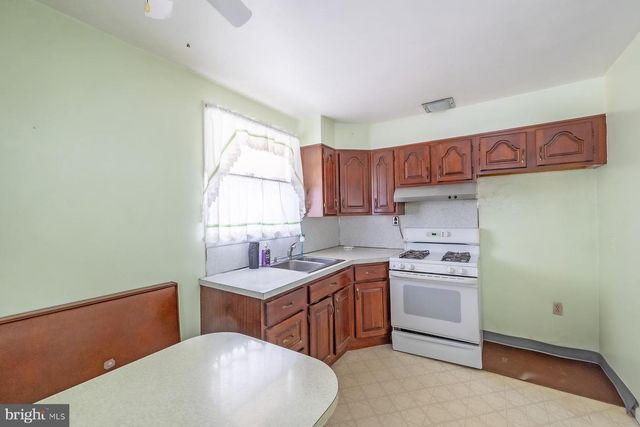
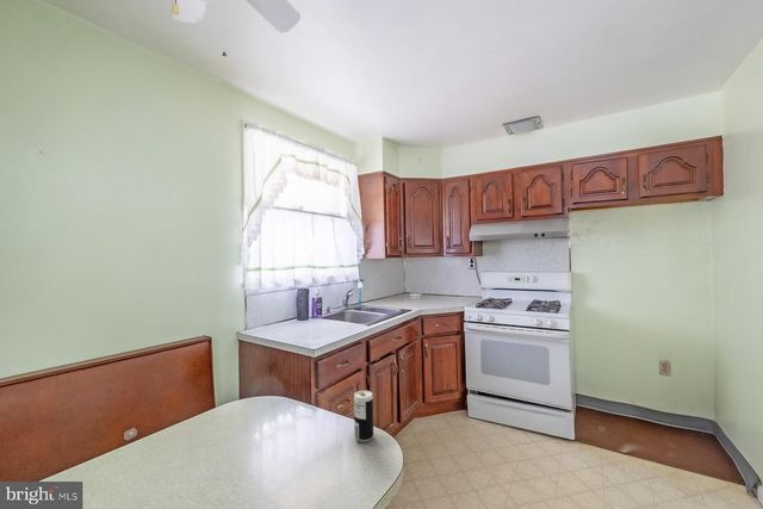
+ beverage can [353,390,374,443]
